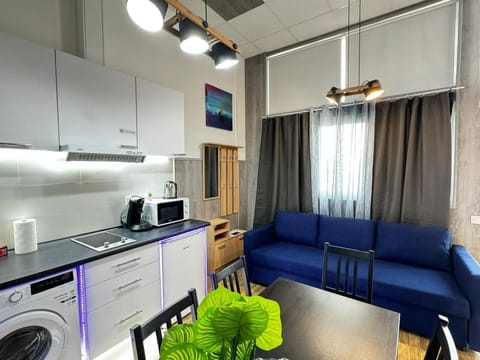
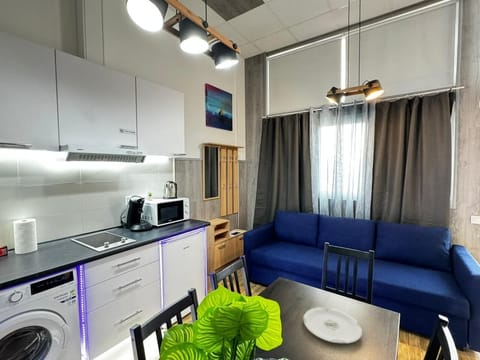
+ plate [302,306,363,345]
